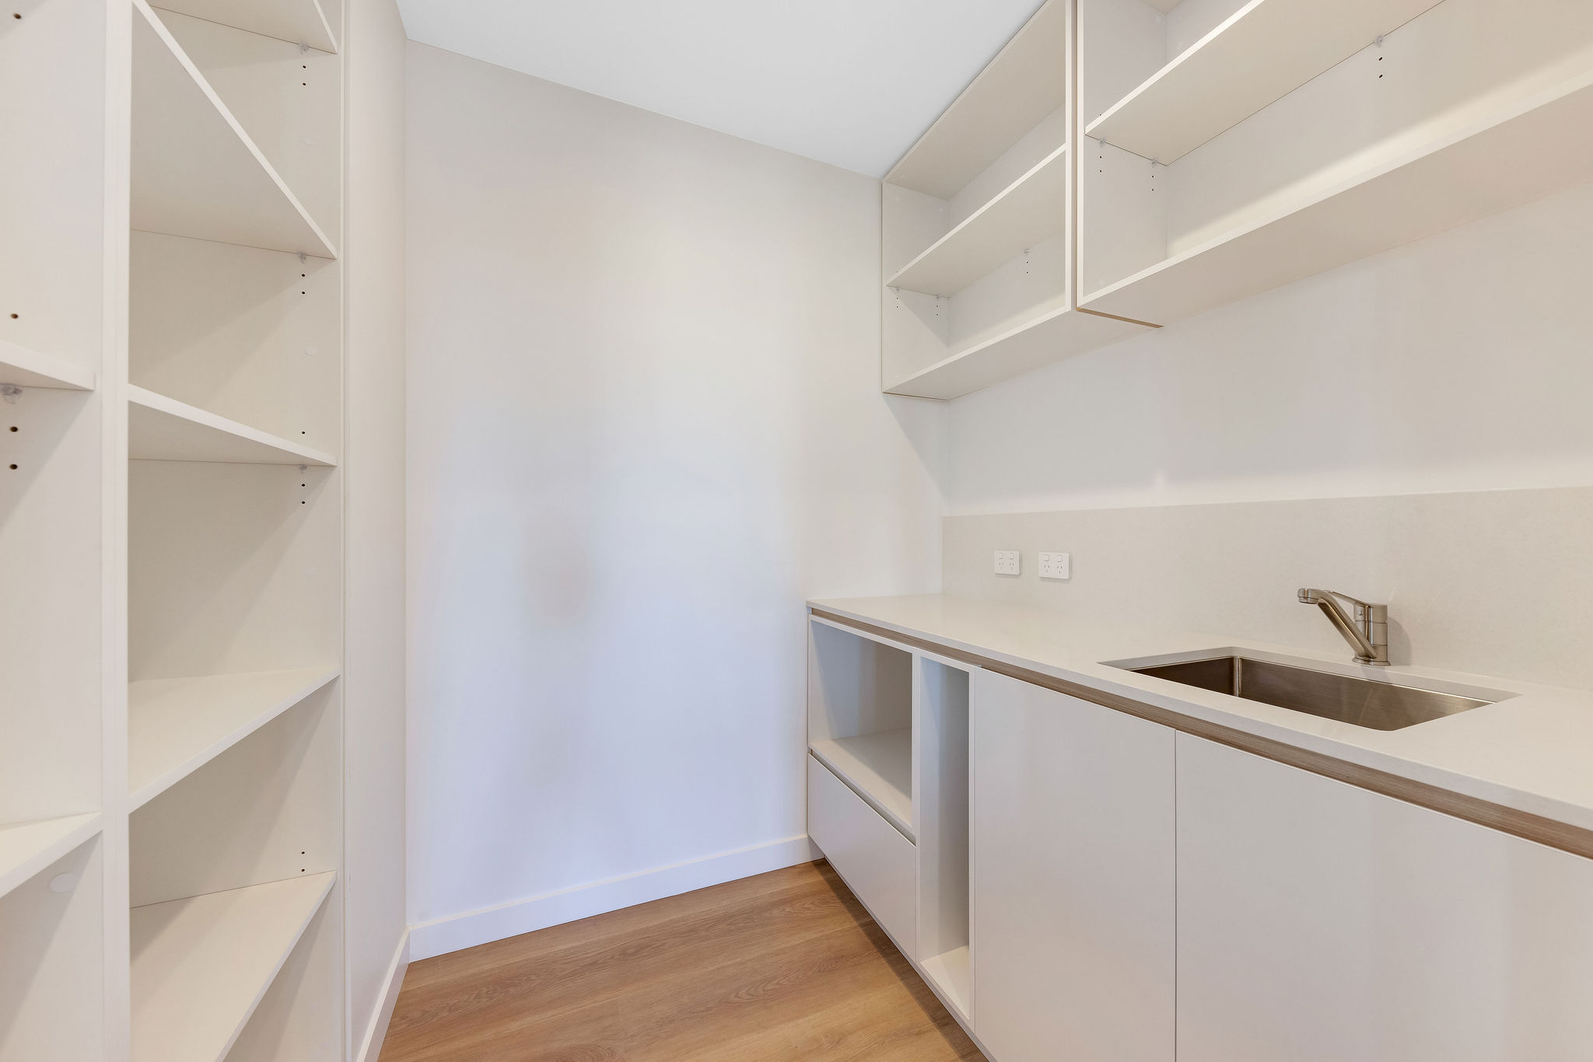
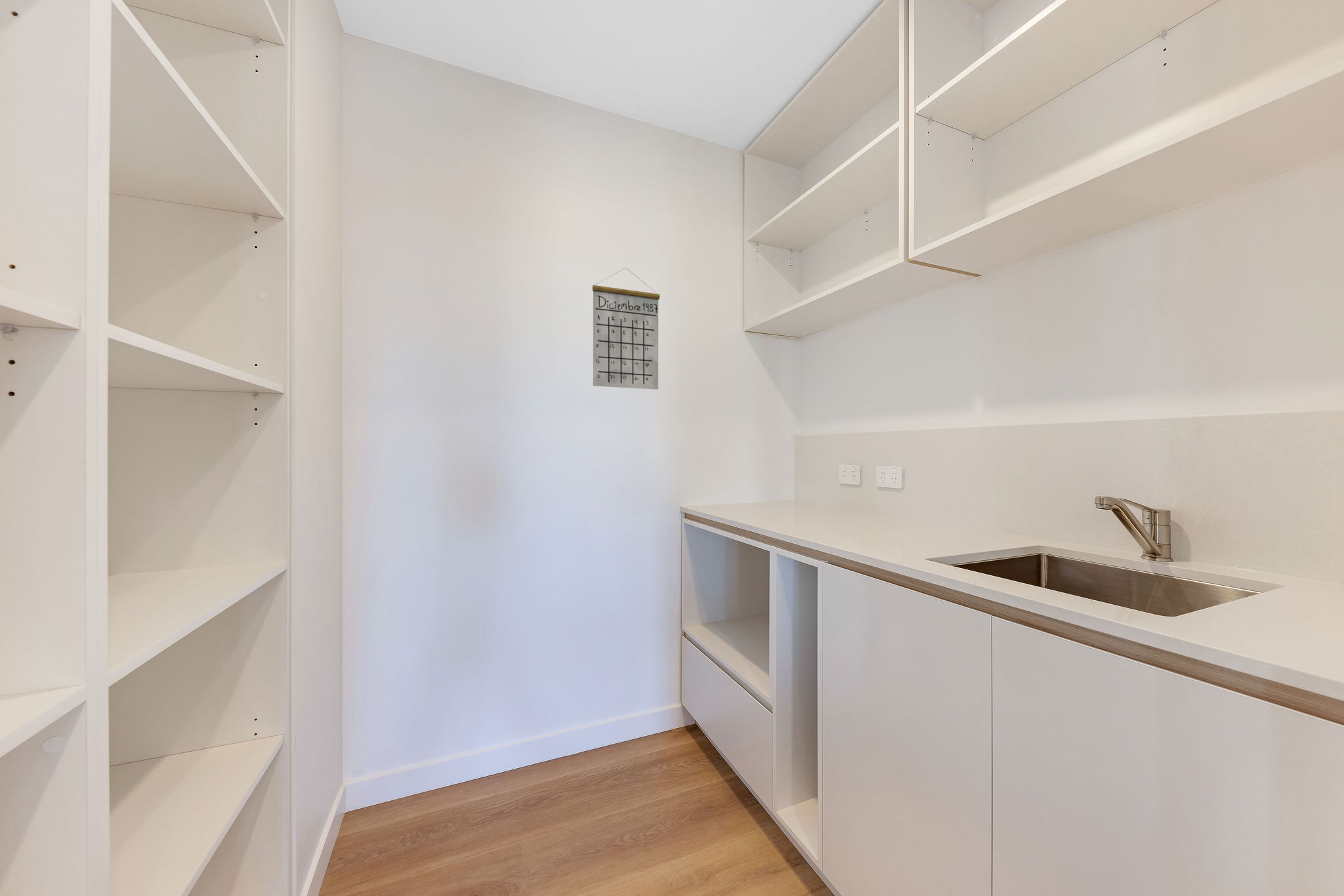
+ calendar [592,267,661,390]
